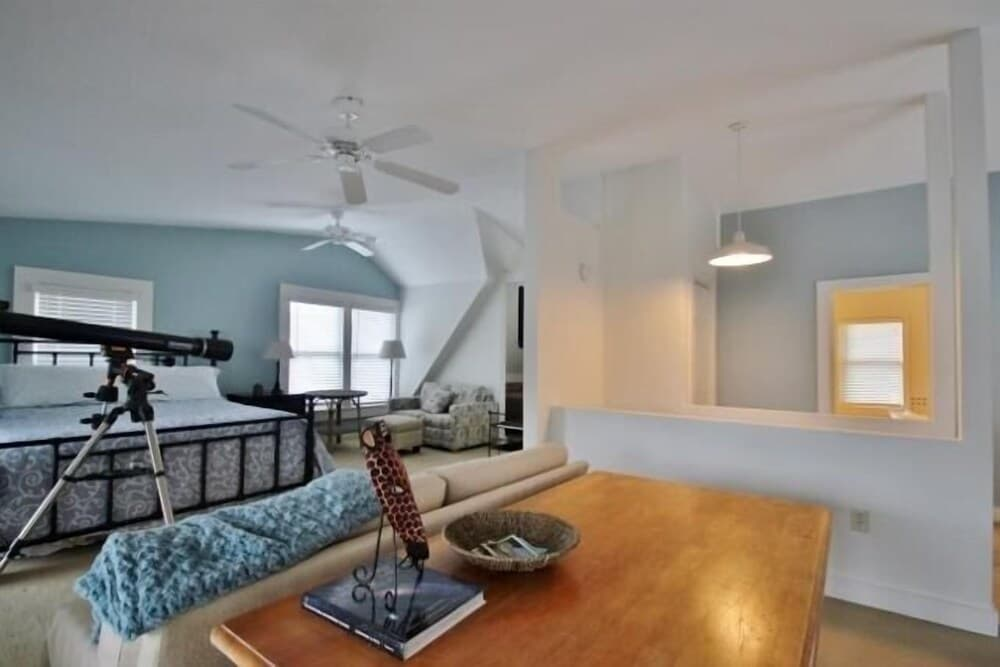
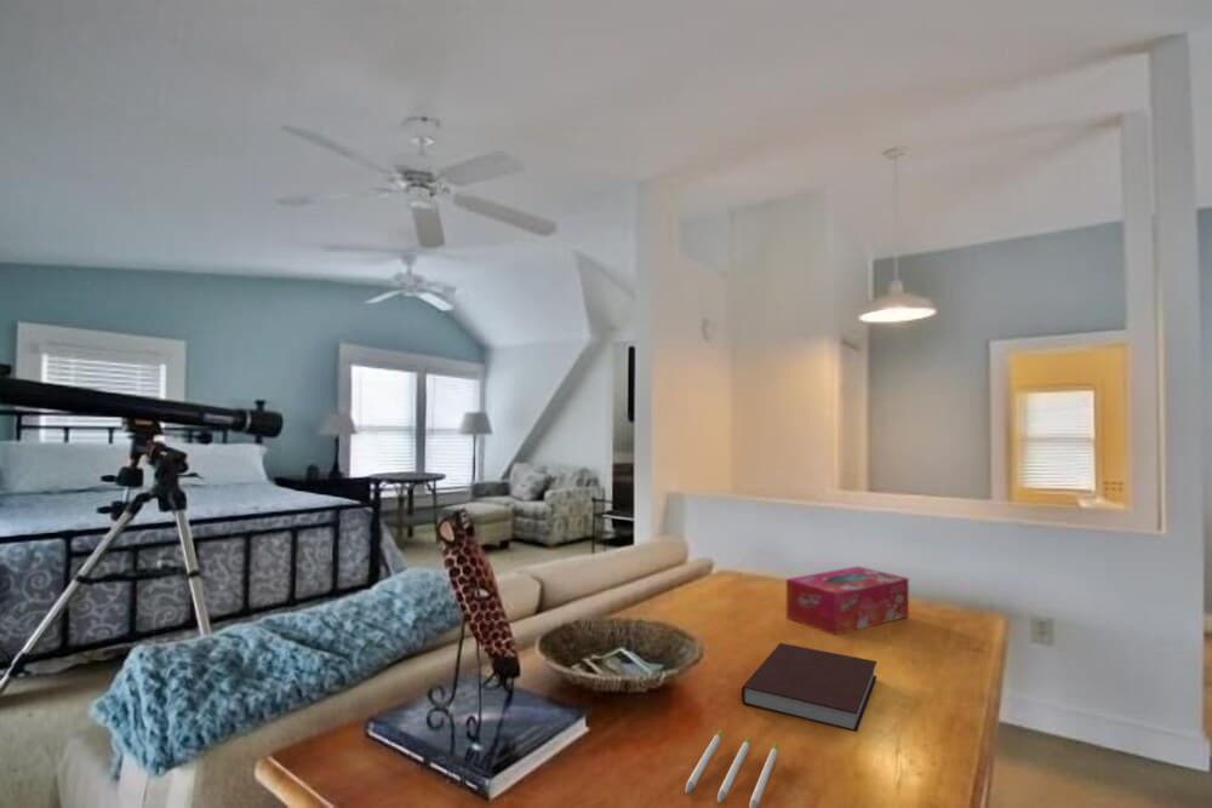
+ tissue box [785,566,910,636]
+ notebook [741,642,877,733]
+ pen [684,729,779,808]
